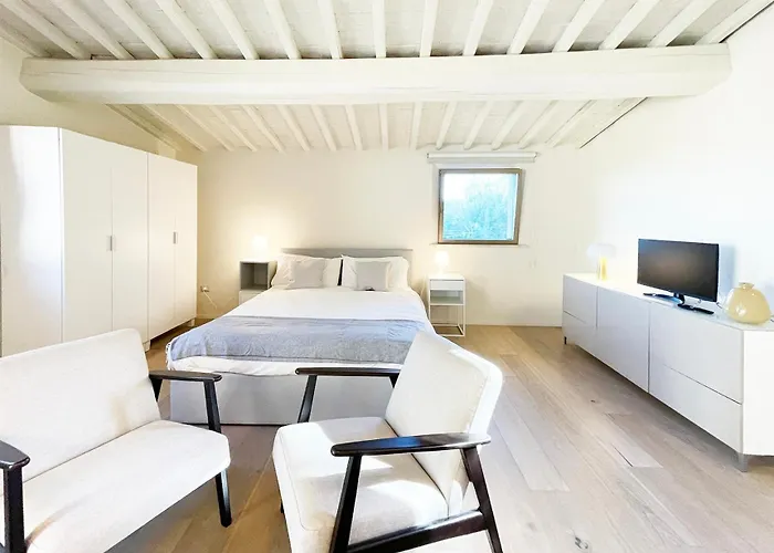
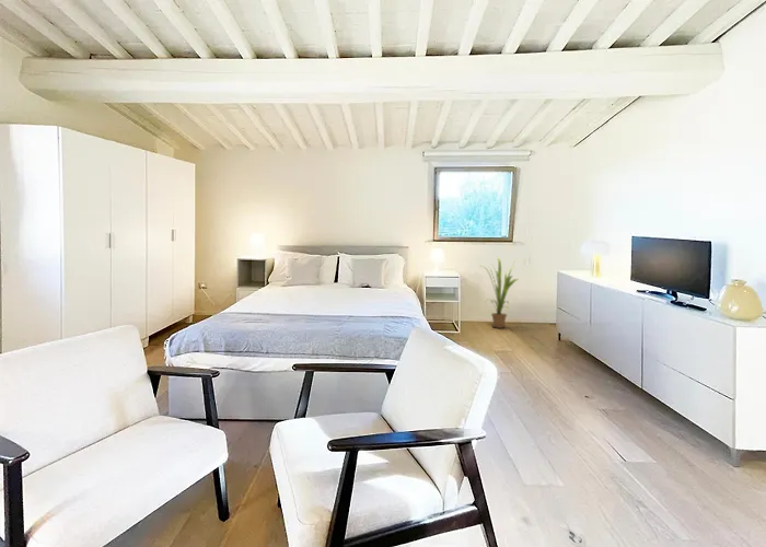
+ house plant [480,256,519,329]
